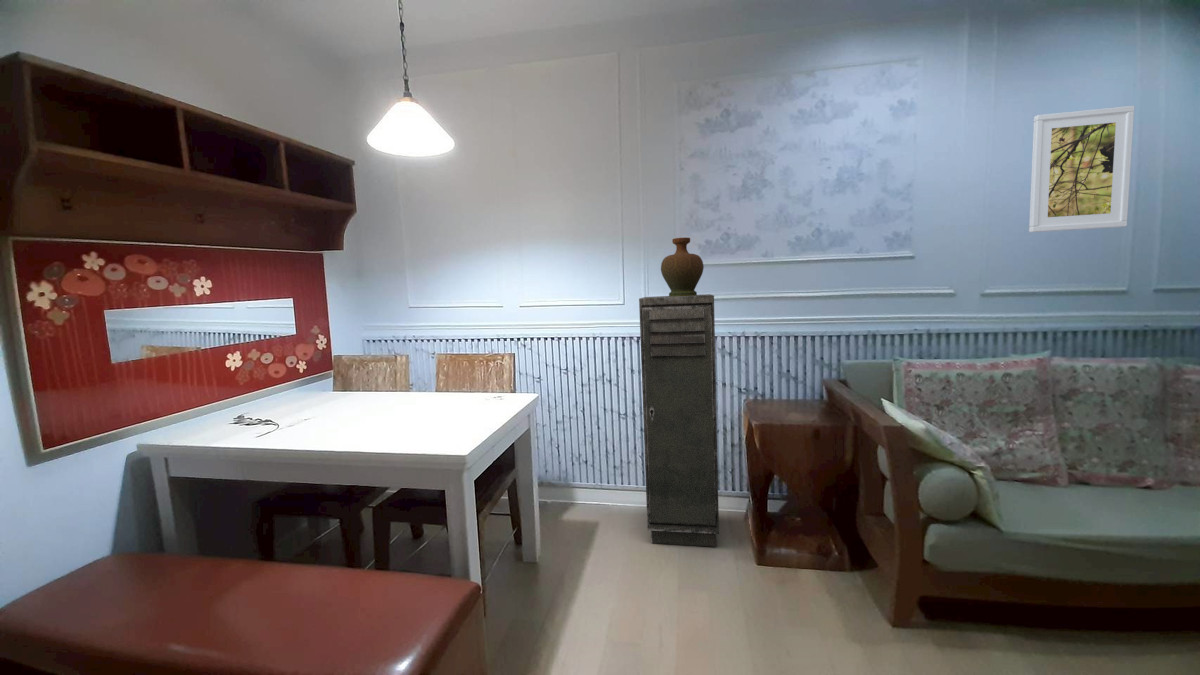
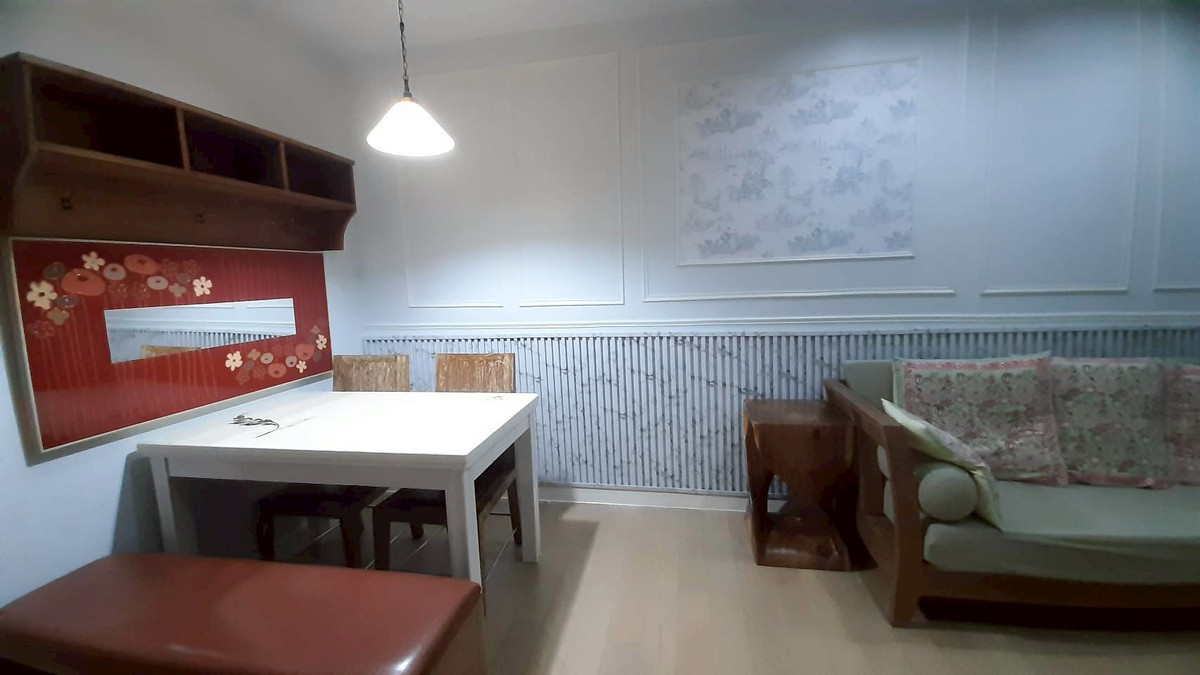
- storage cabinet [638,293,720,548]
- decorative vase [660,236,705,297]
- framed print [1028,105,1135,233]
